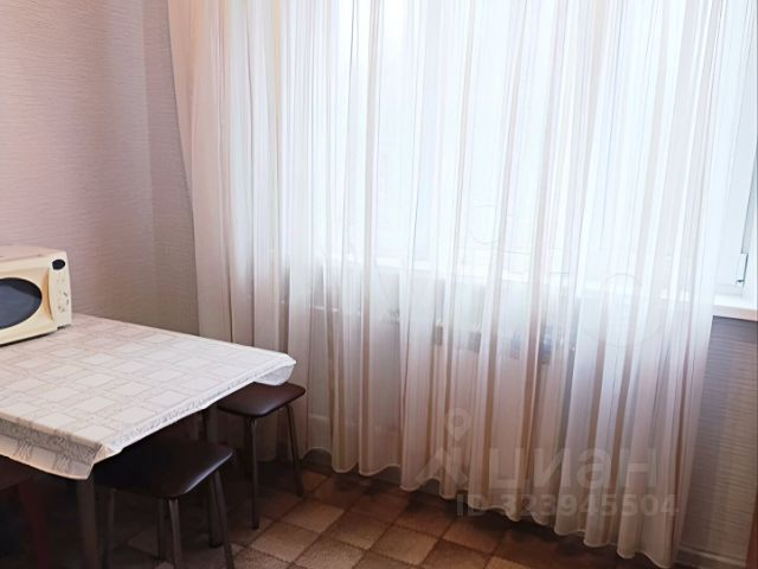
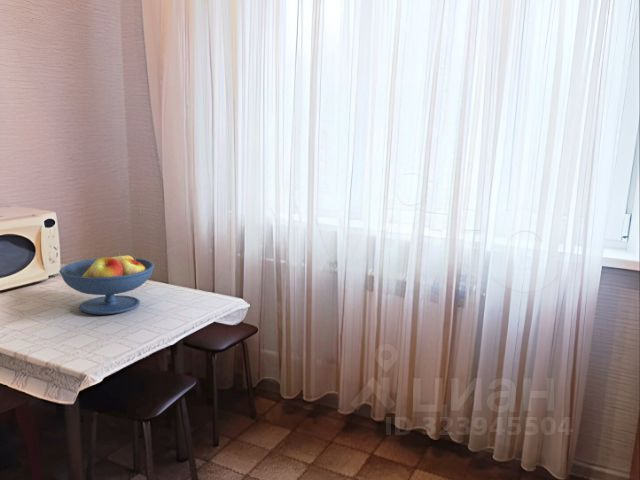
+ fruit bowl [58,251,155,315]
